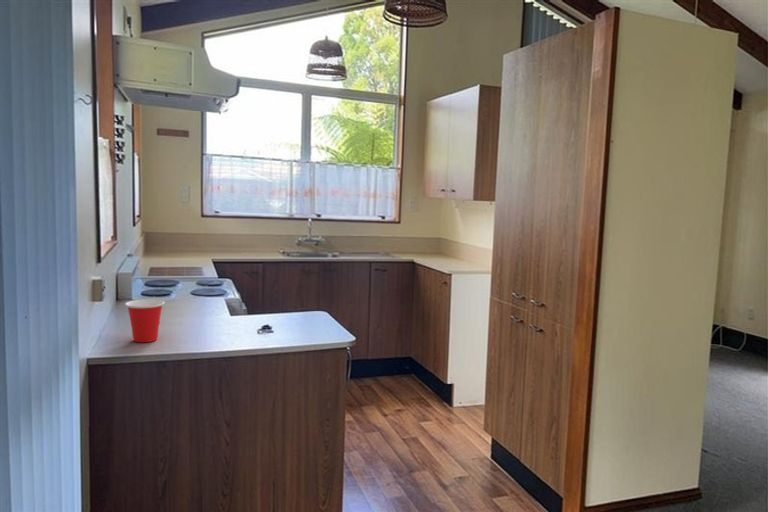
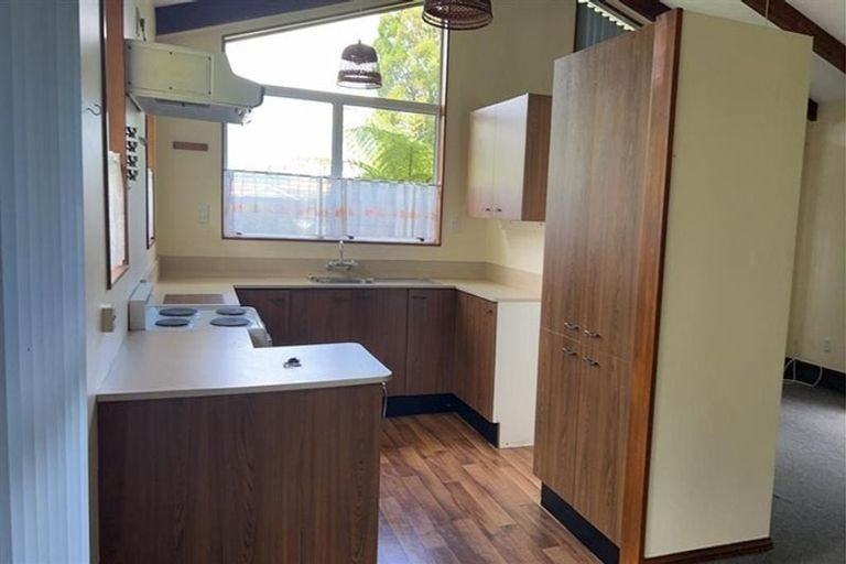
- cup [124,299,166,343]
